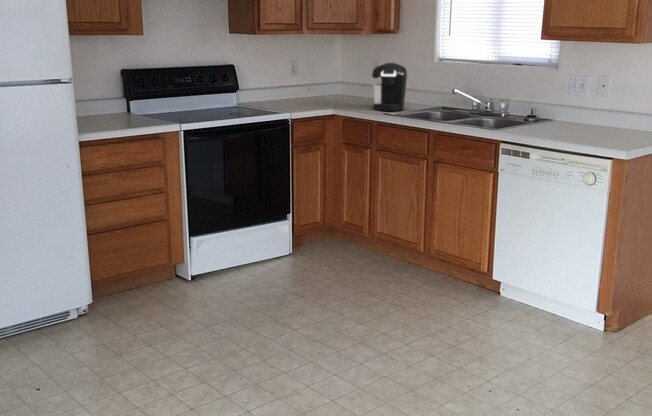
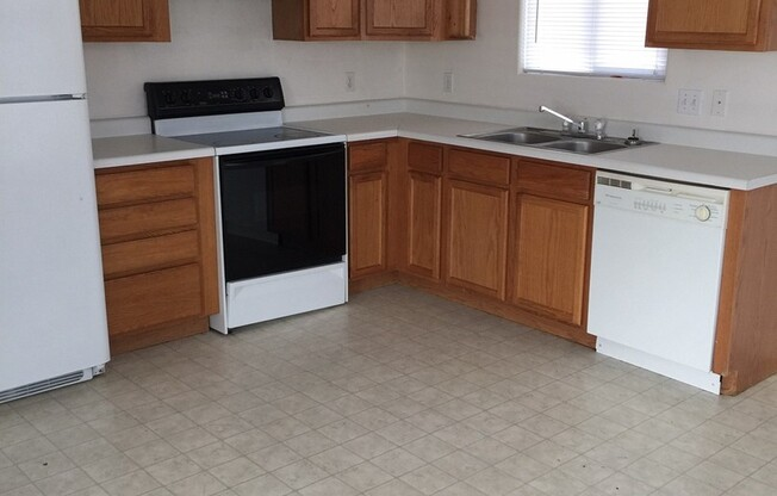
- coffee maker [371,62,408,112]
